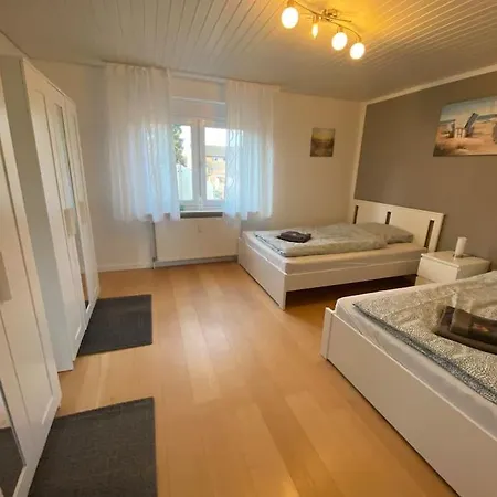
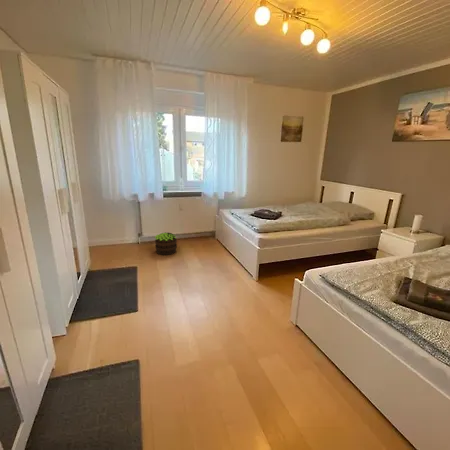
+ potted plant [154,232,178,256]
